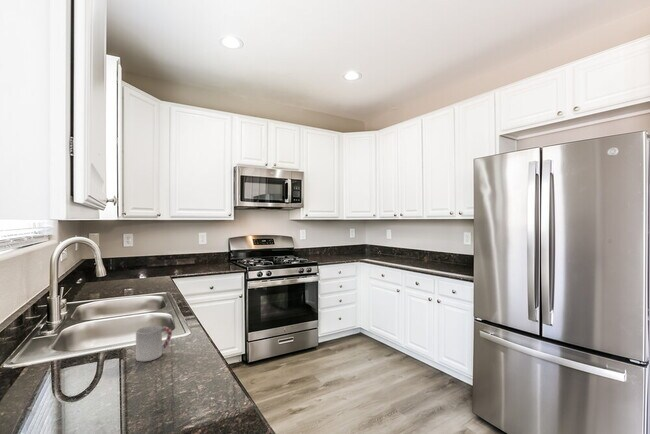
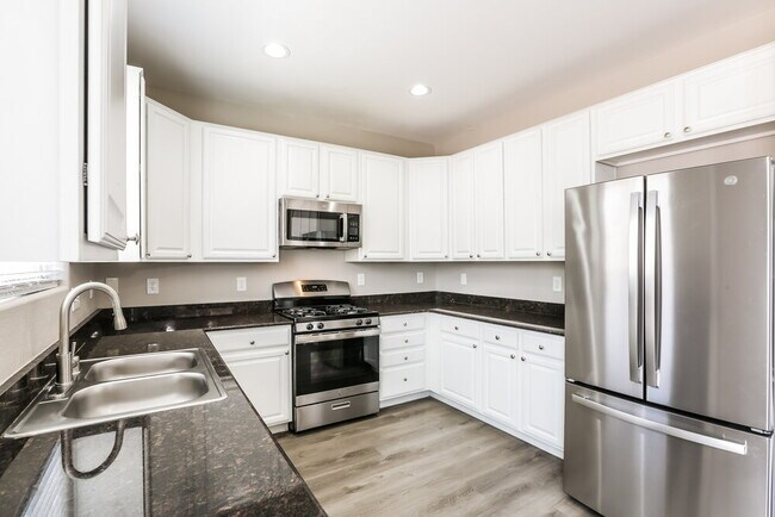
- cup [135,325,173,362]
